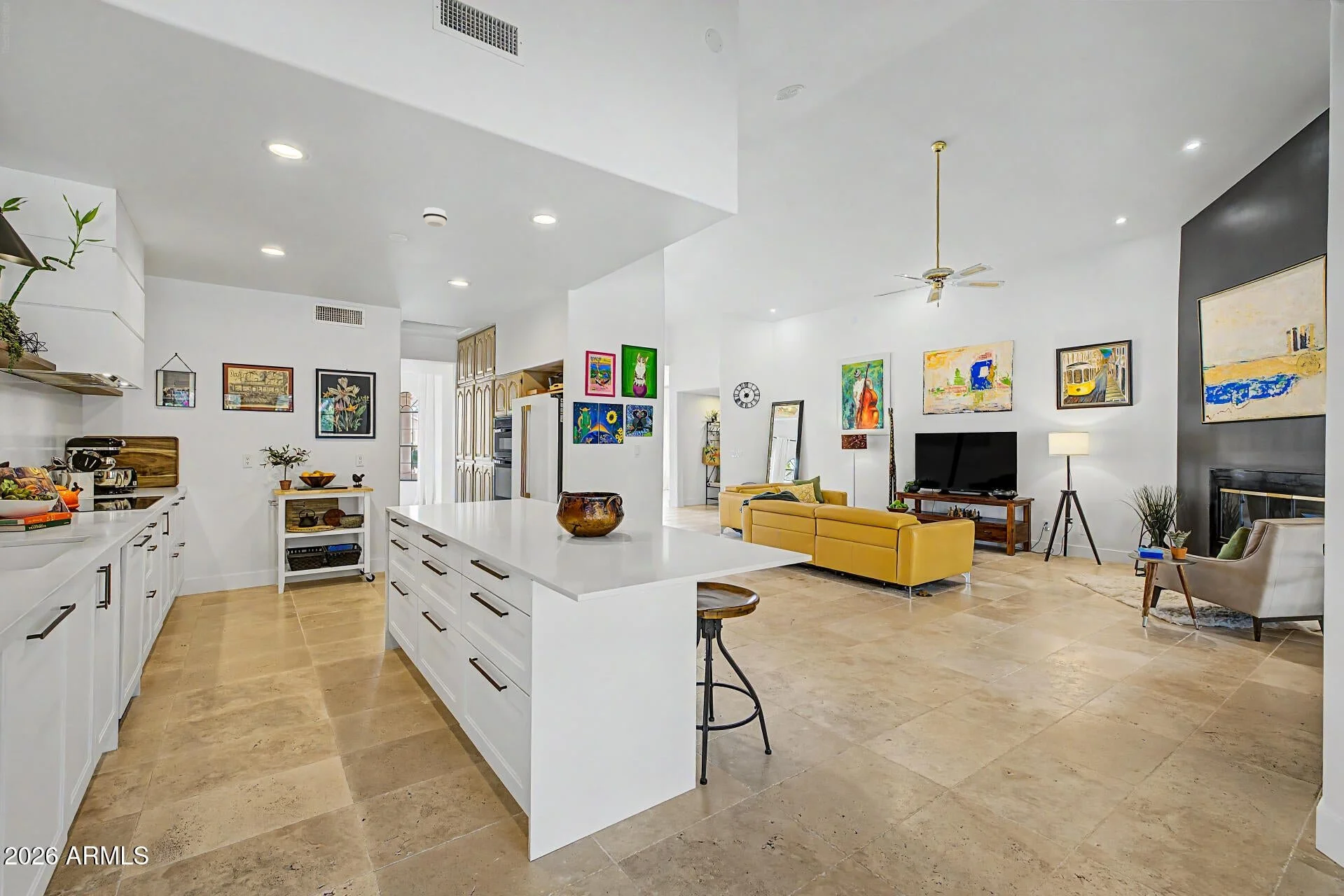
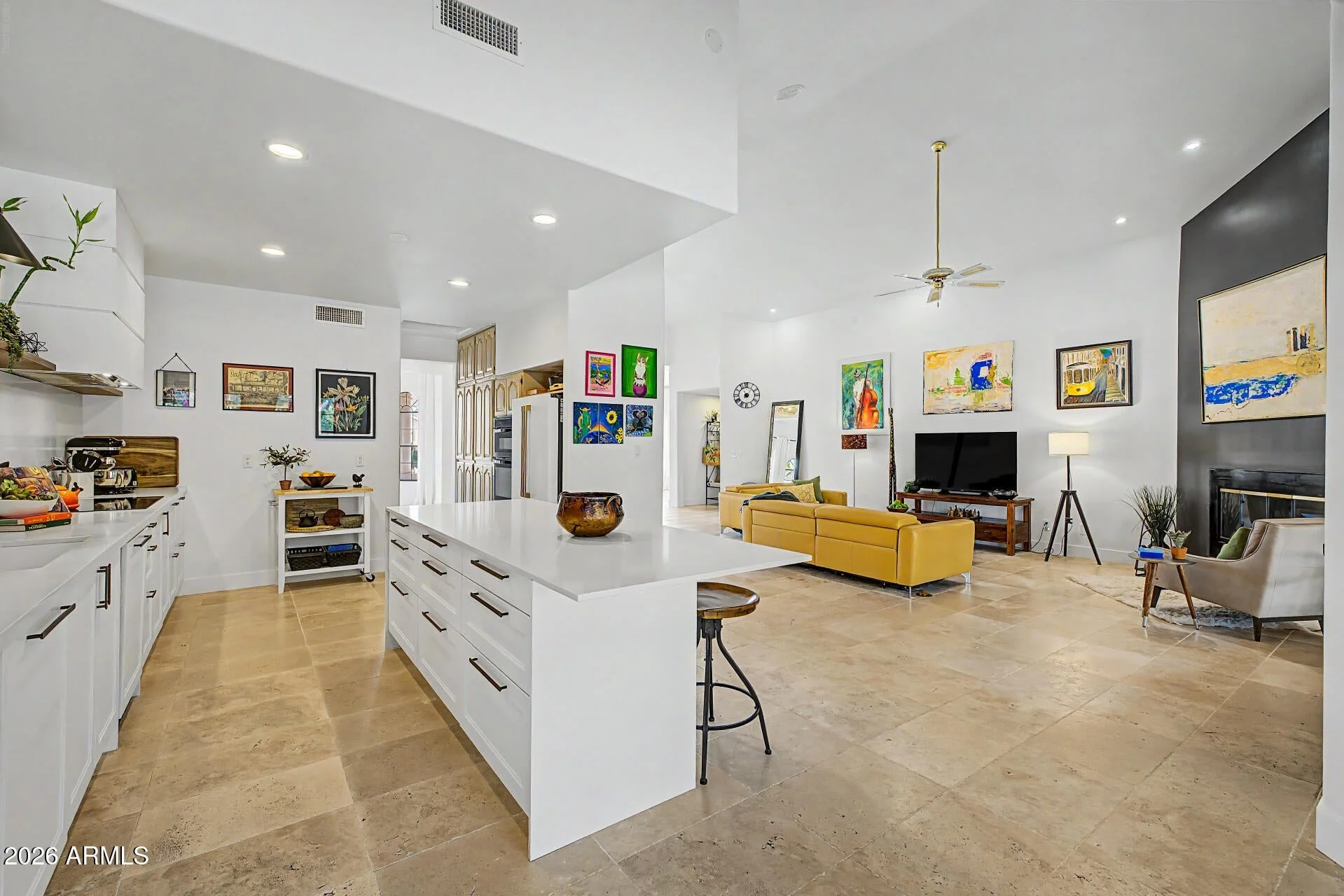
- smoke detector [422,207,448,228]
